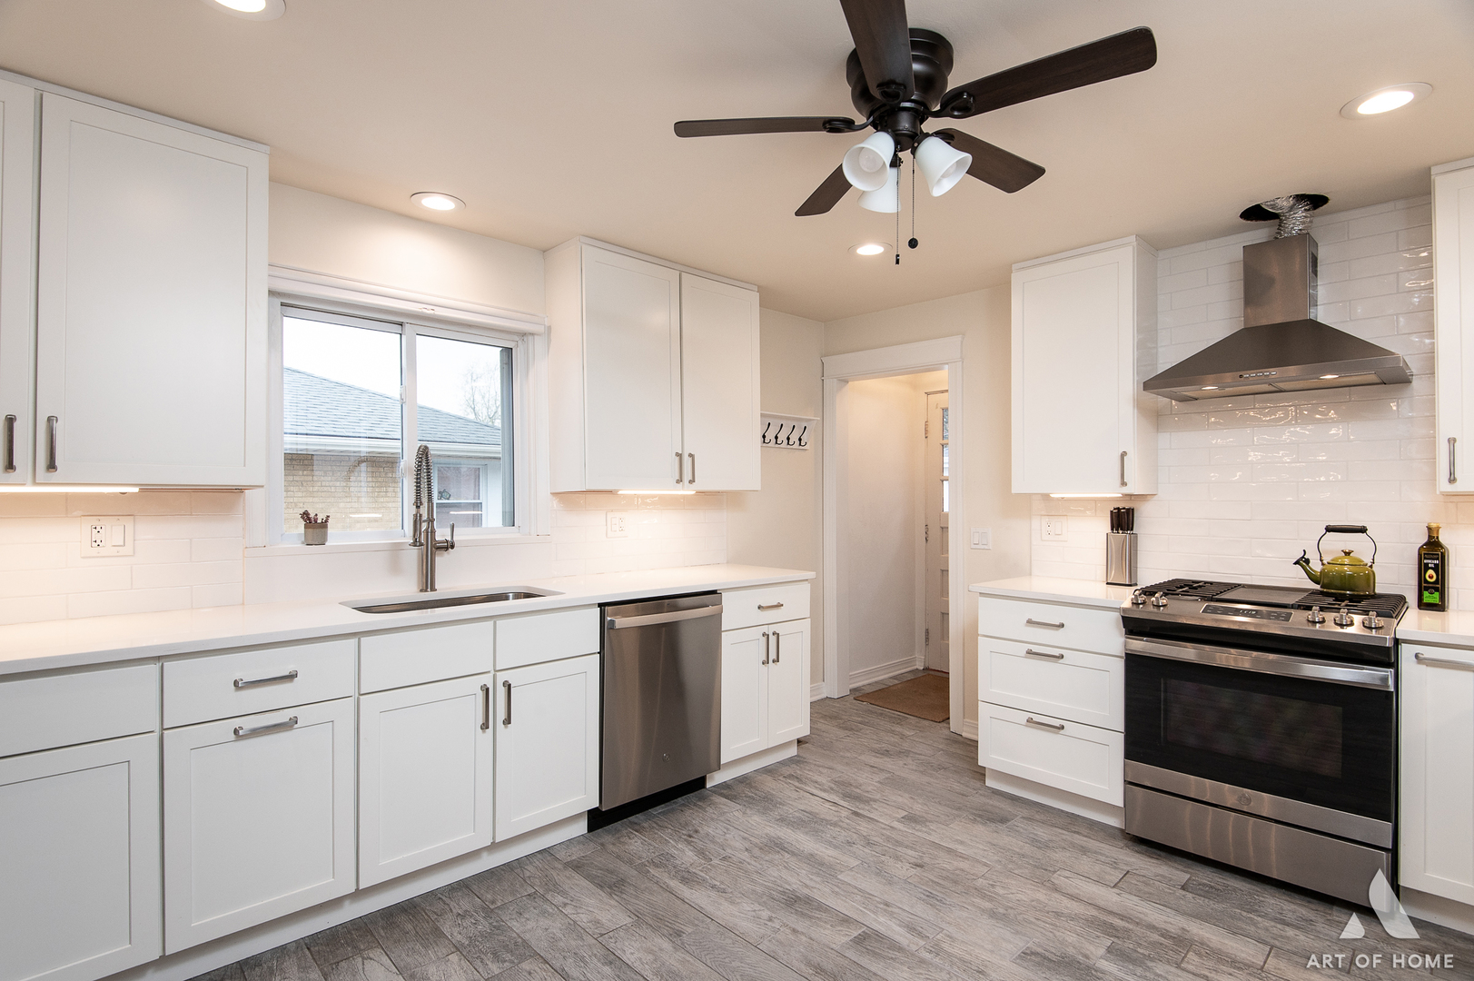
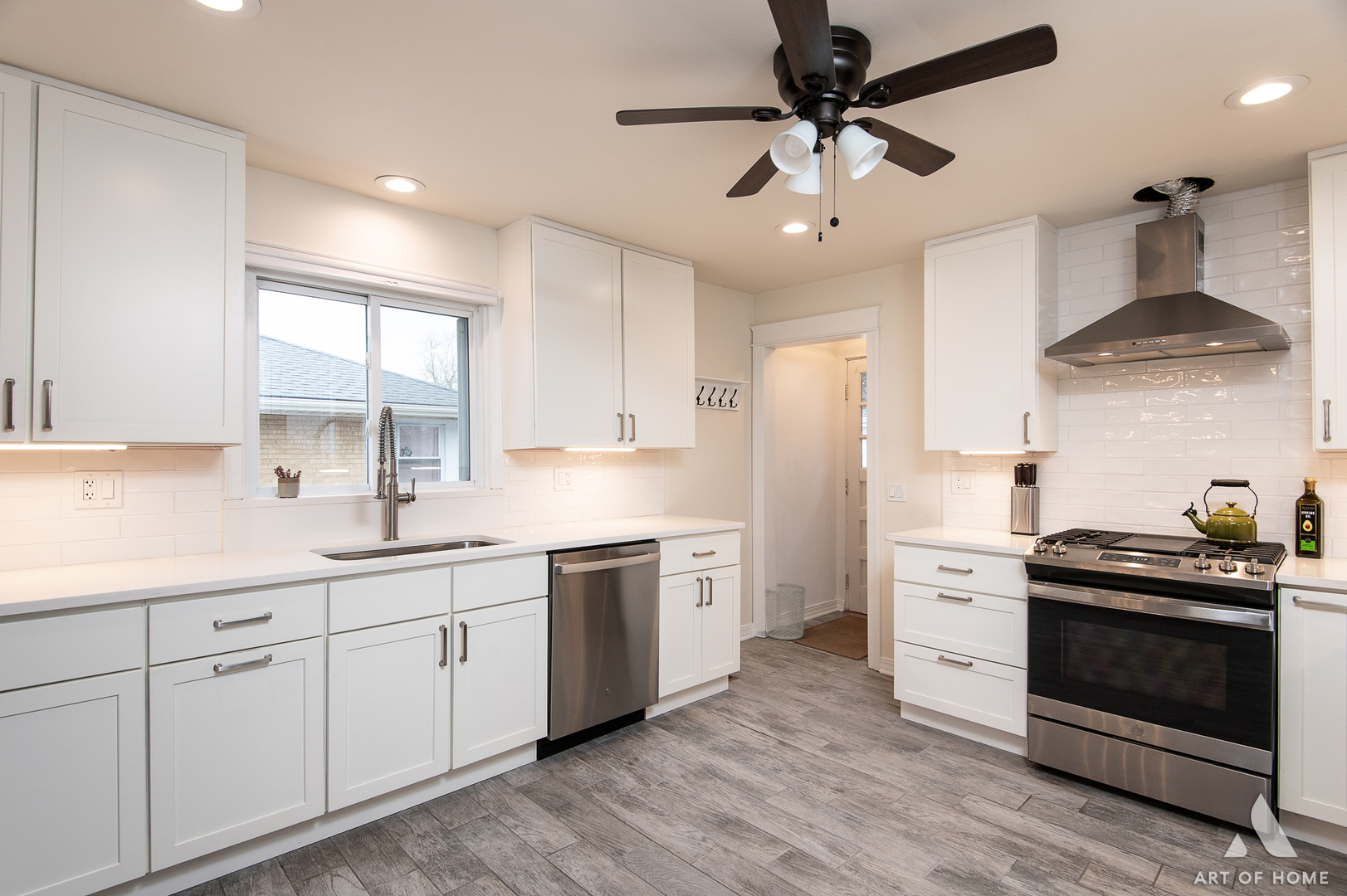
+ waste bin [765,582,806,640]
